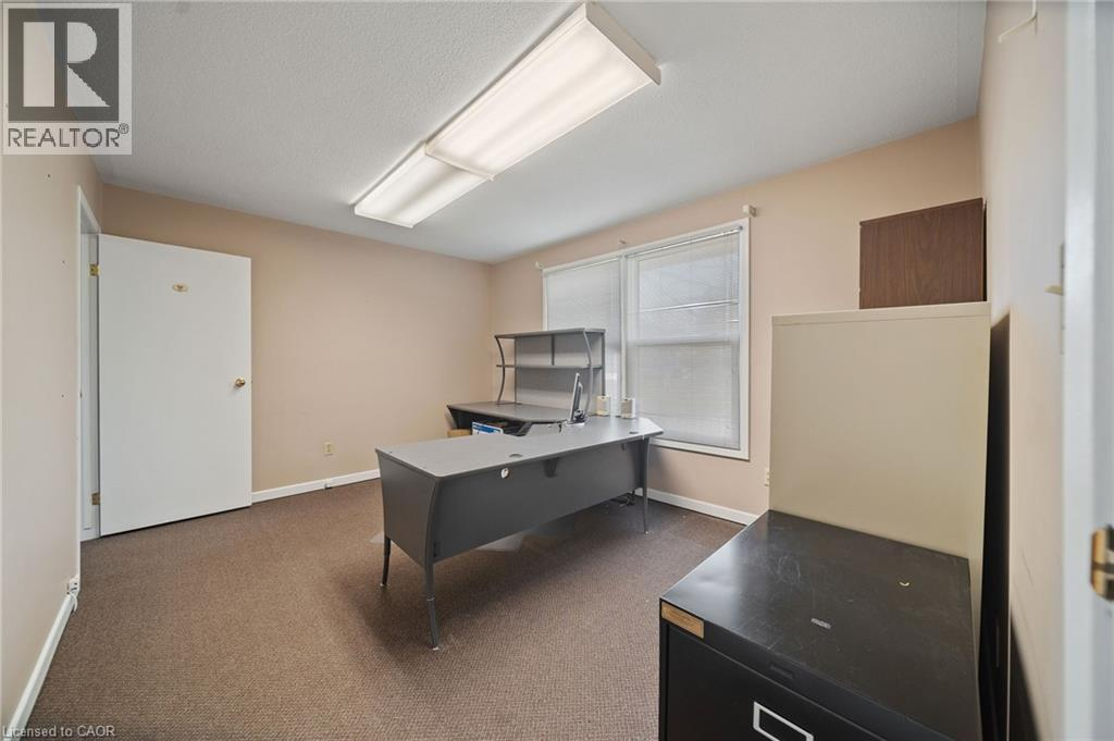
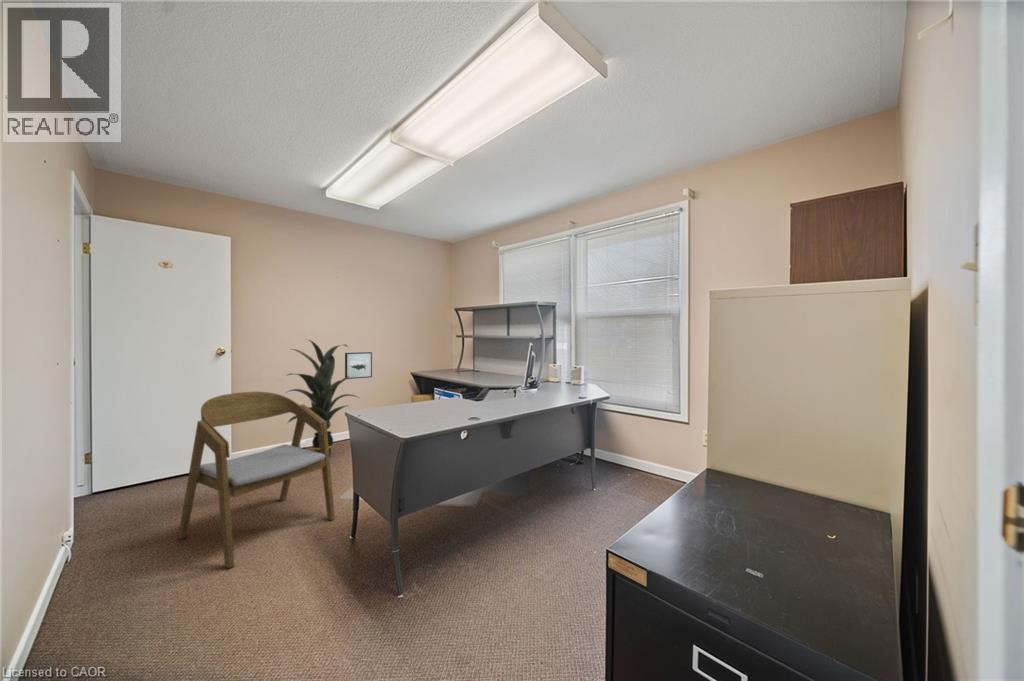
+ armchair [177,391,336,569]
+ indoor plant [285,338,362,458]
+ wall art [344,351,373,380]
